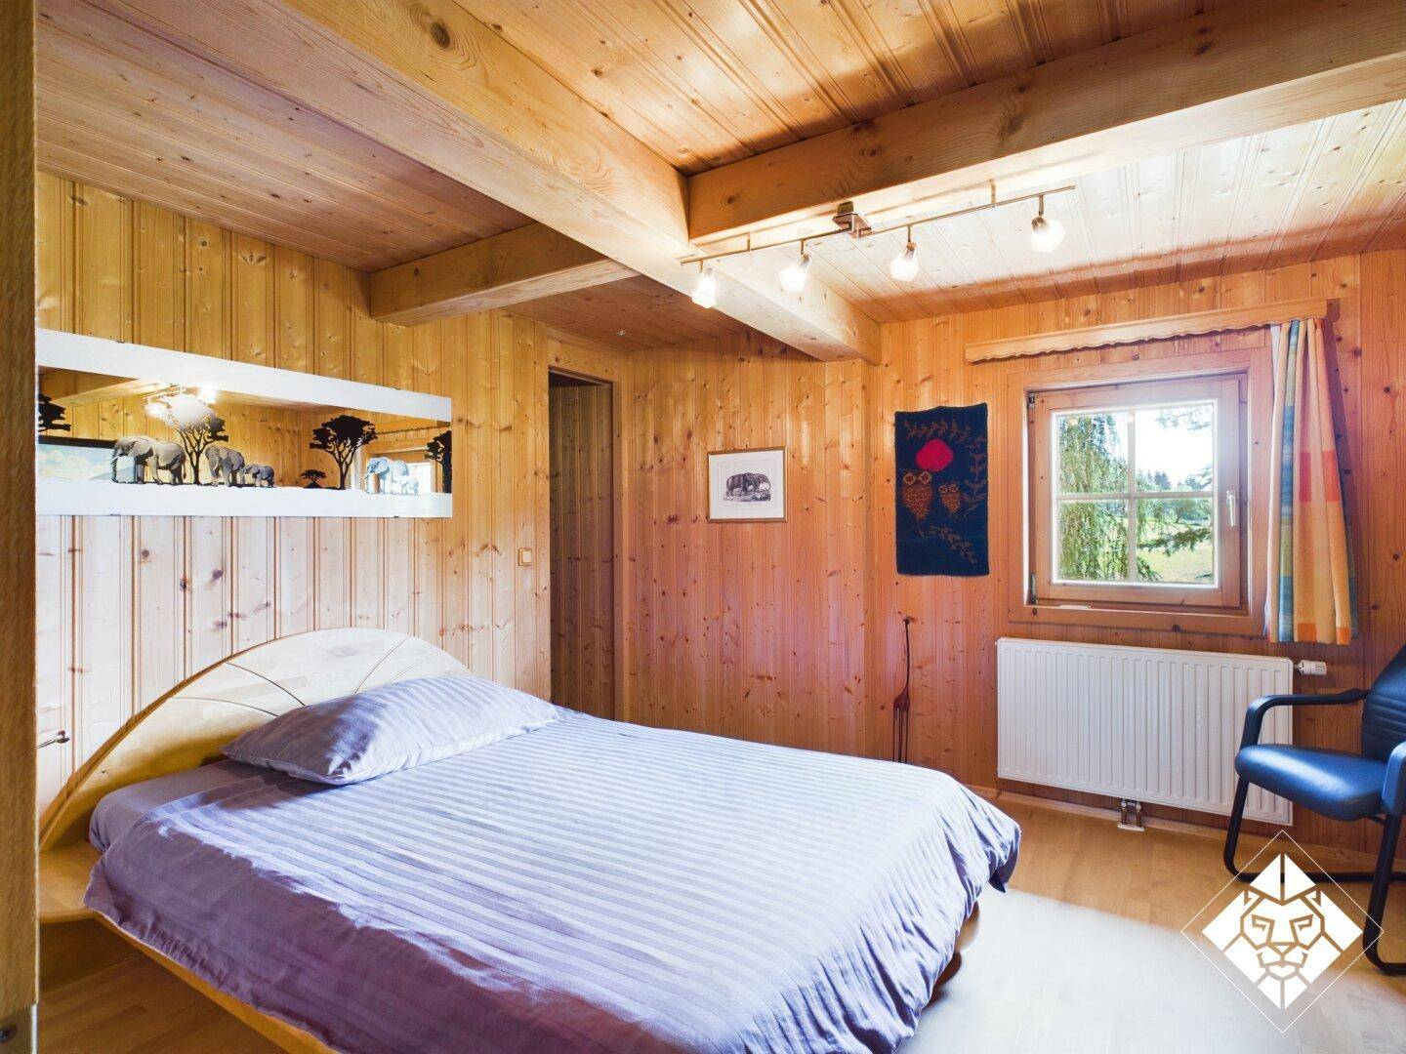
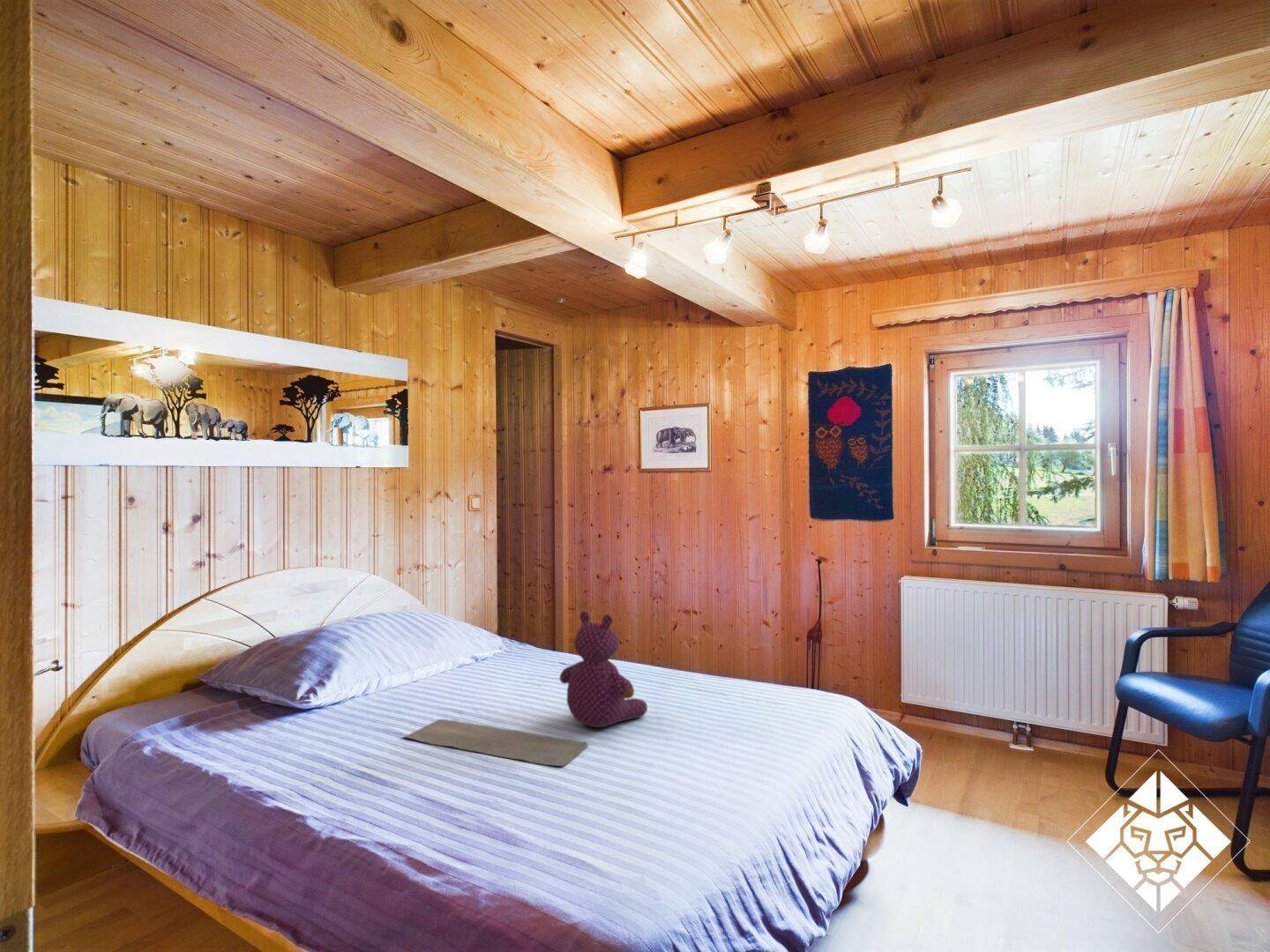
+ bath mat [402,718,589,767]
+ teddy bear [558,610,648,728]
